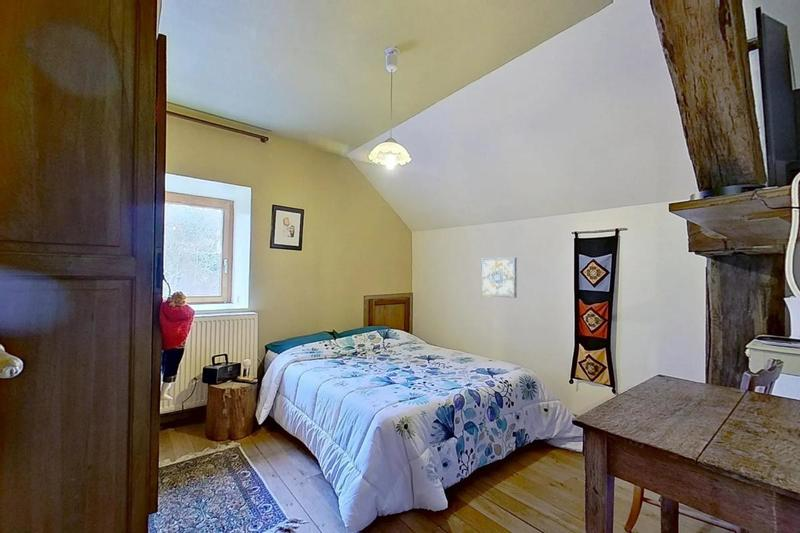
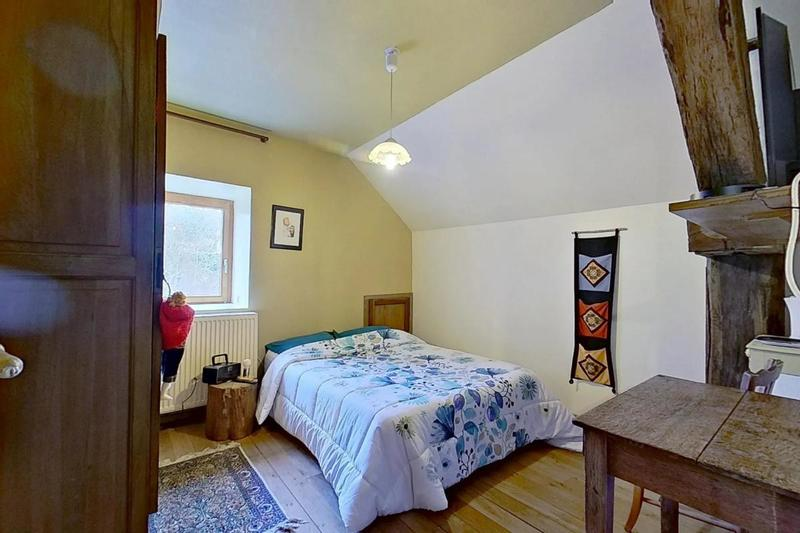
- wall art [480,257,518,299]
